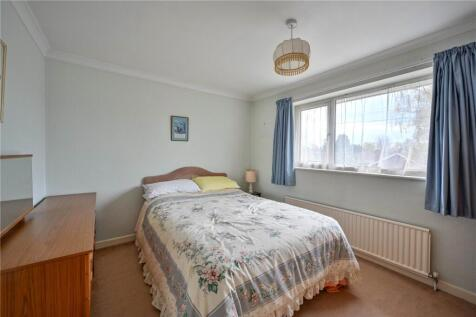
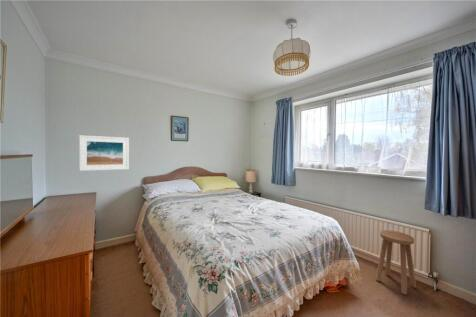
+ stool [375,229,417,296]
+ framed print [78,134,130,172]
